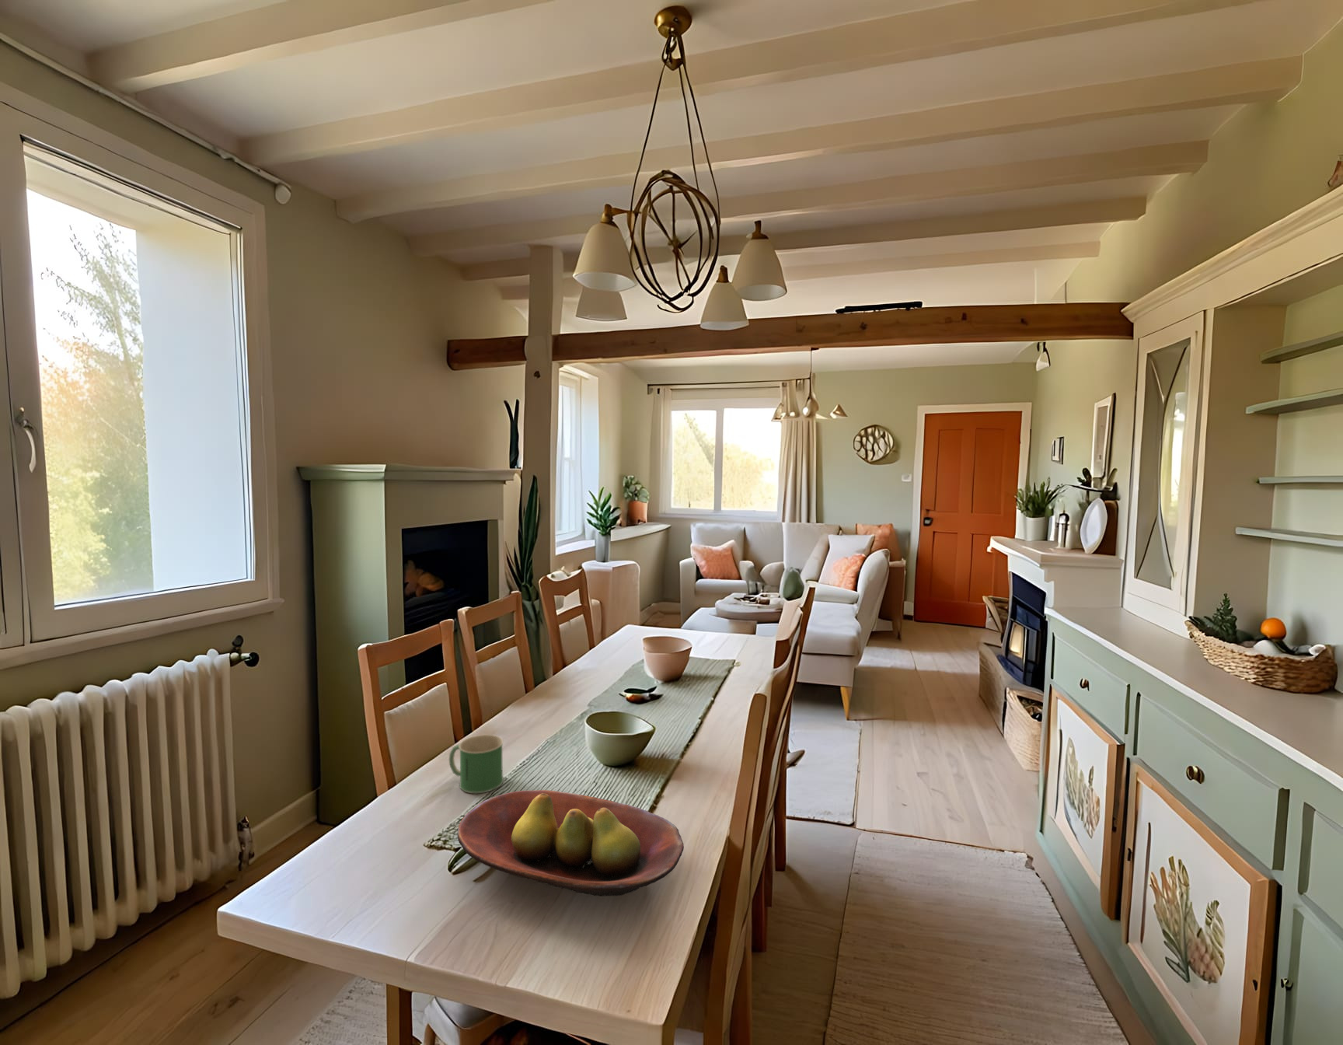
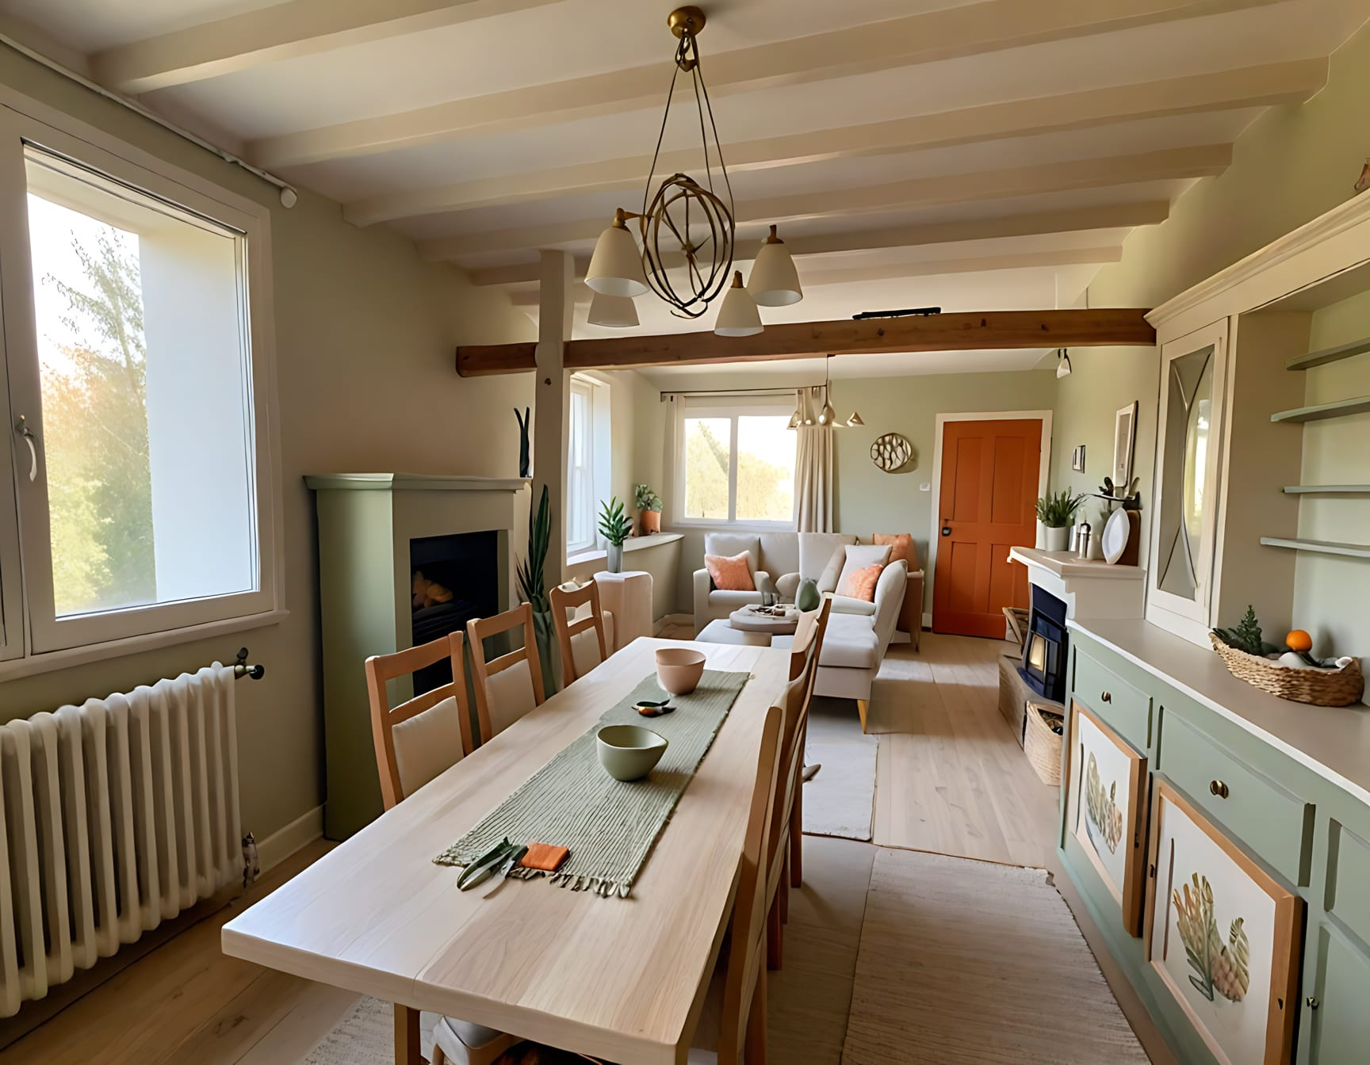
- mug [448,734,505,794]
- fruit bowl [457,789,685,898]
